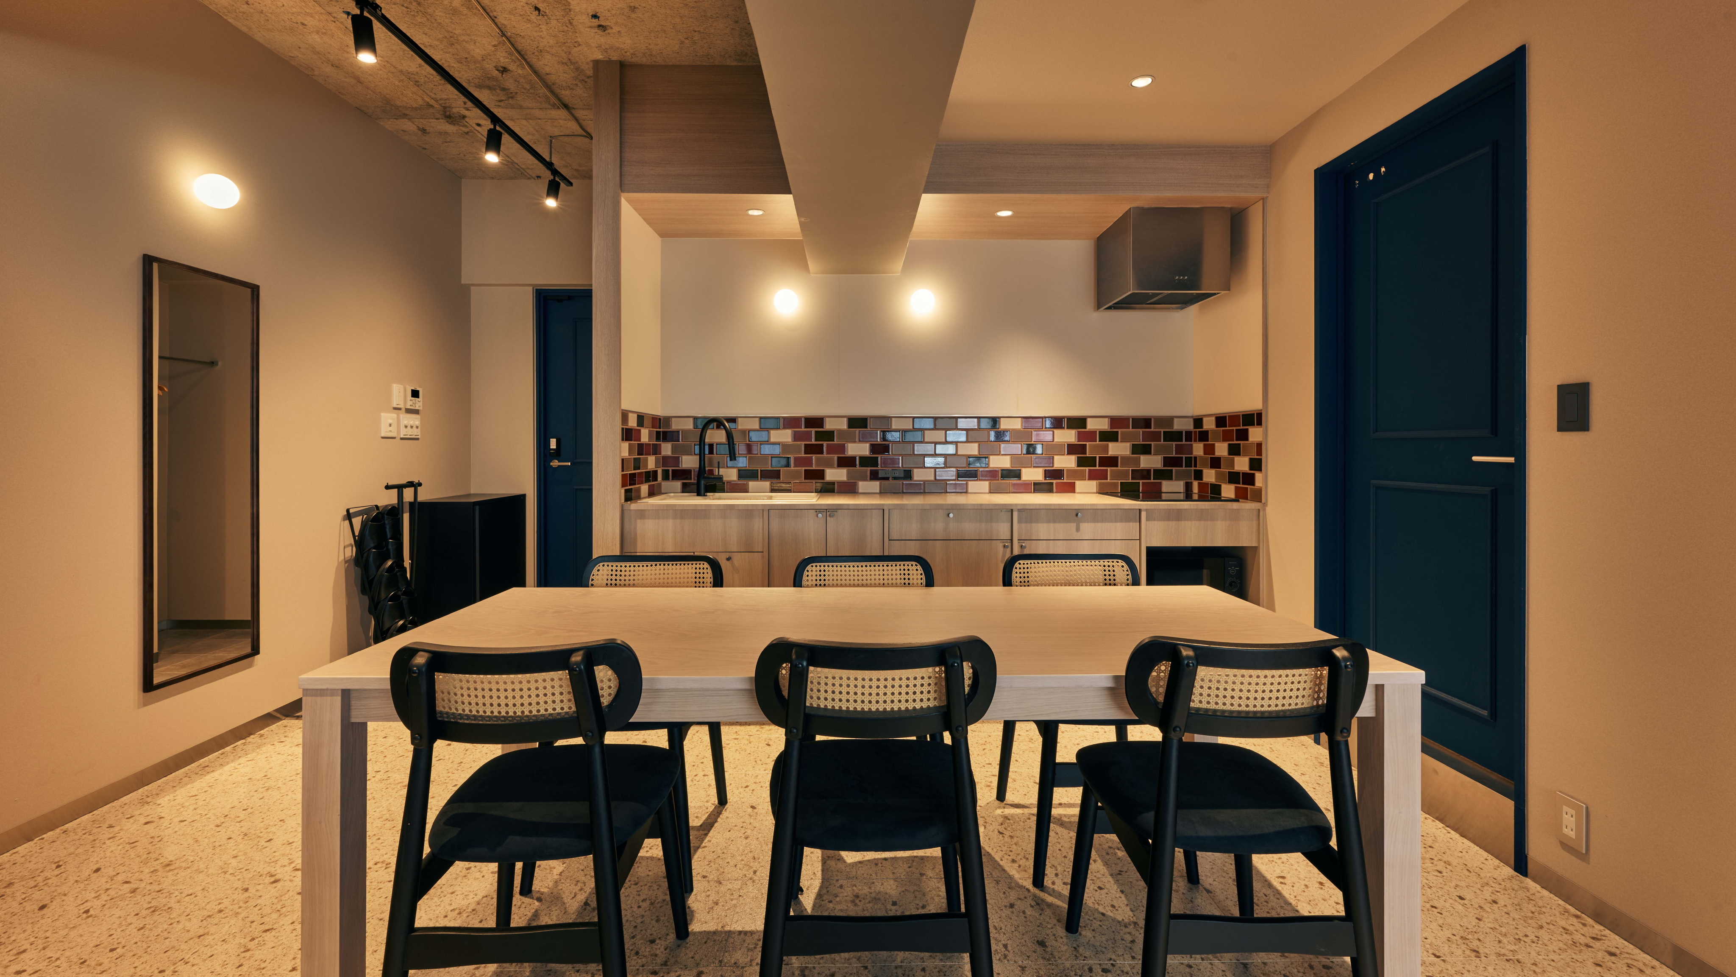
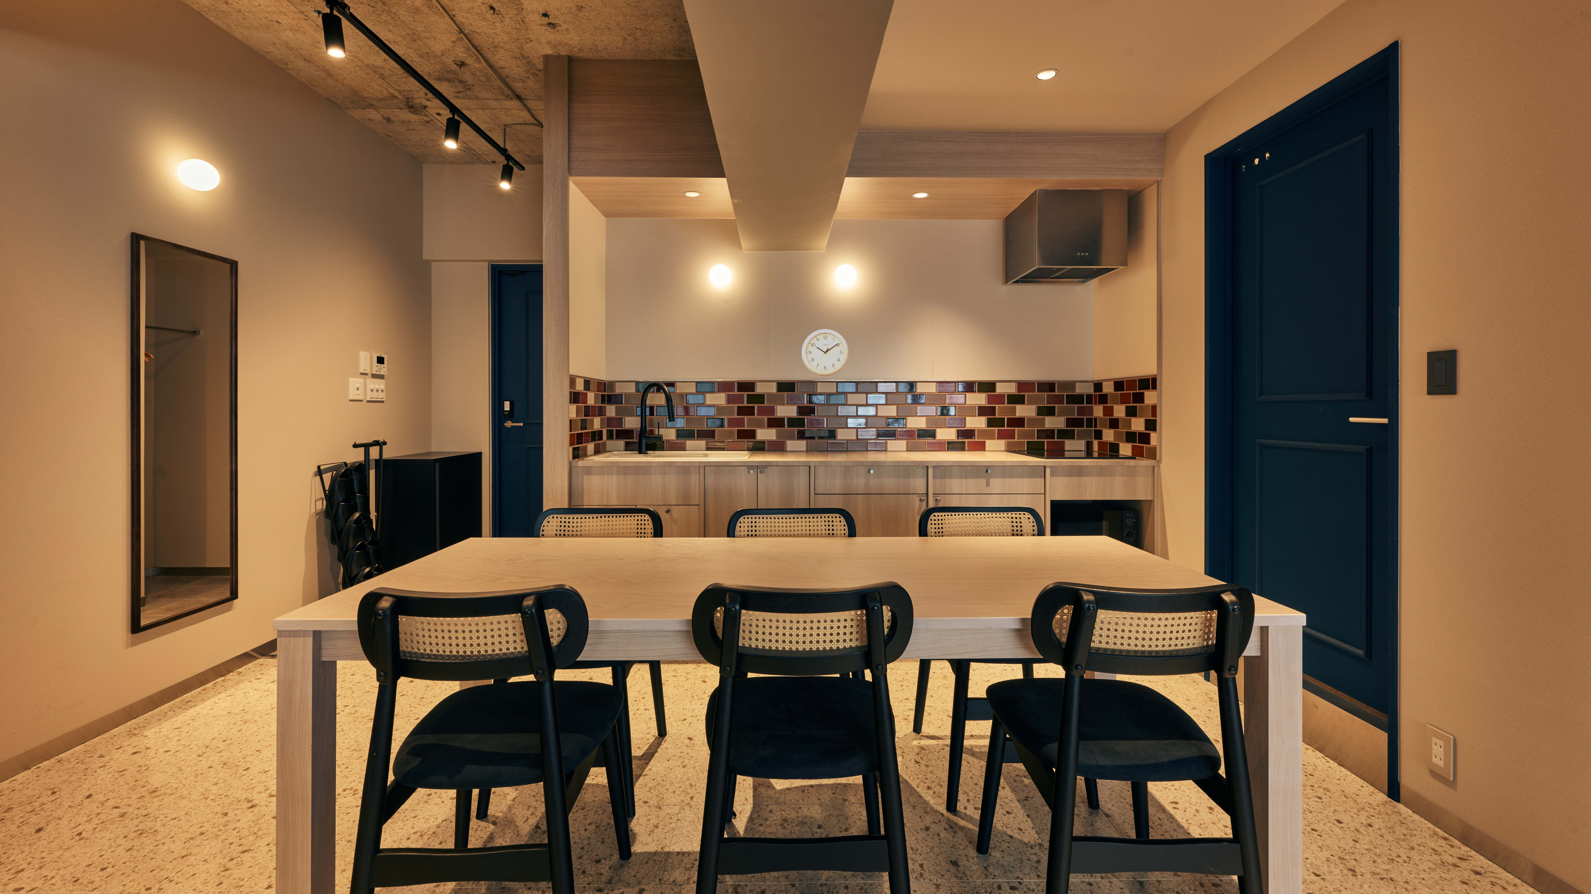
+ wall clock [801,329,849,377]
